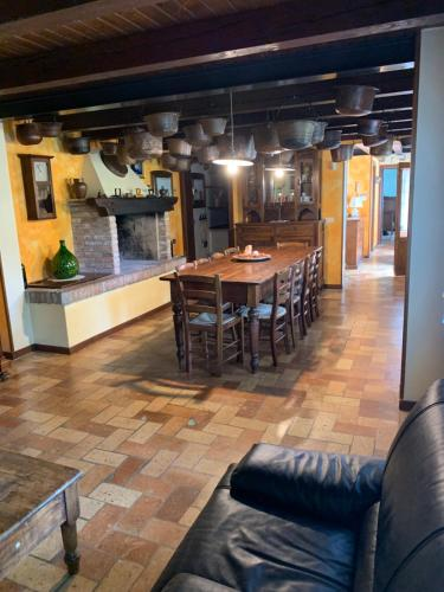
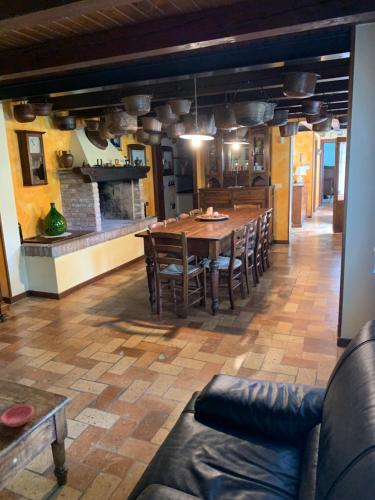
+ saucer [0,404,35,428]
